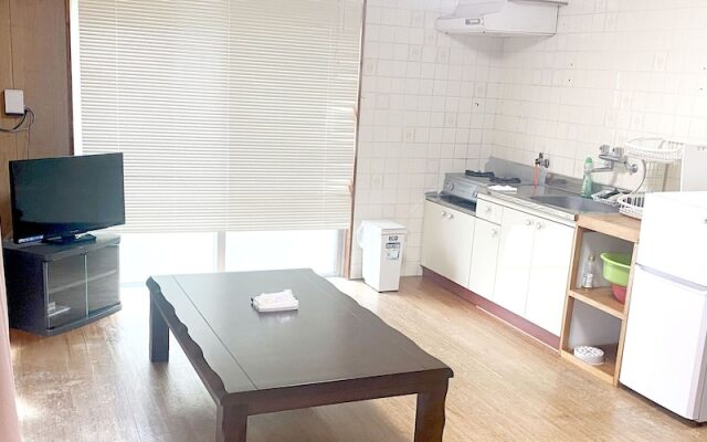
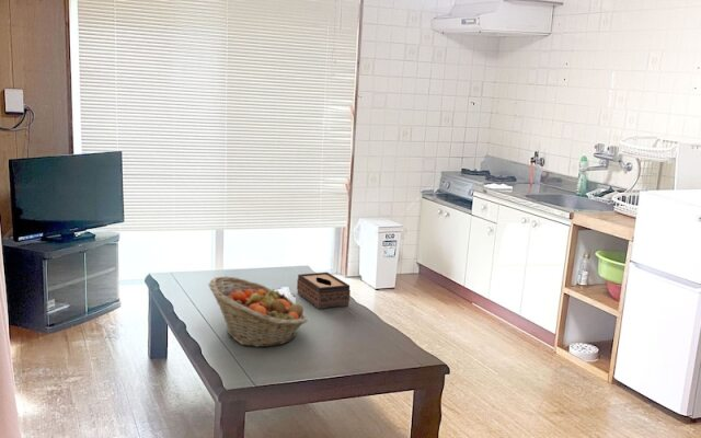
+ fruit basket [207,276,309,348]
+ tissue box [296,272,352,310]
